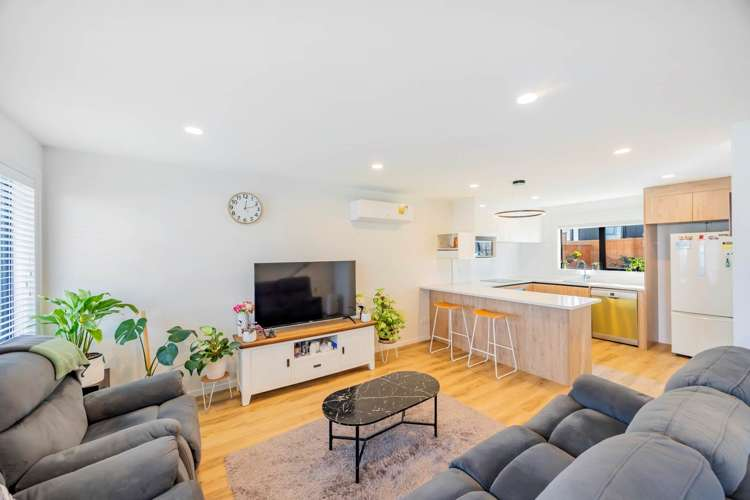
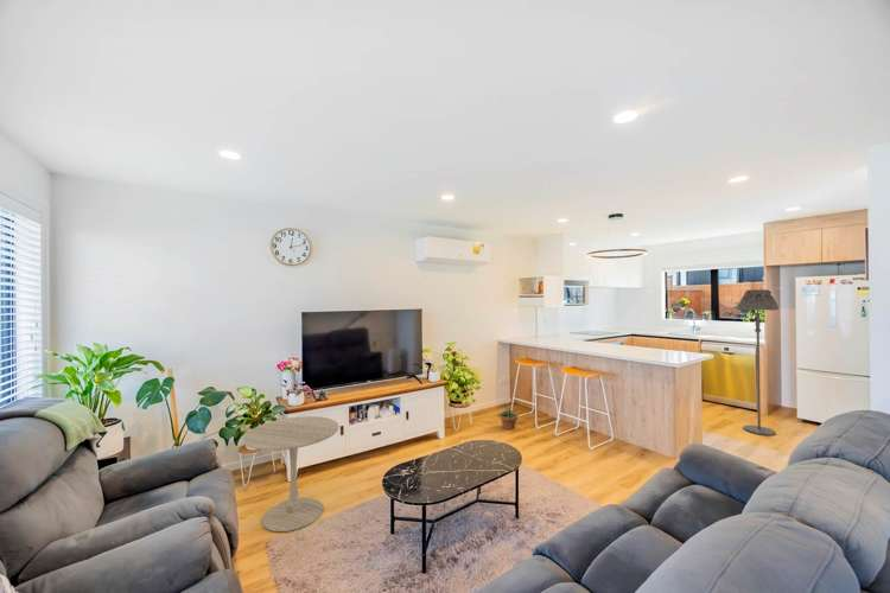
+ potted plant [496,403,522,431]
+ floor lamp [736,288,780,436]
+ side table [242,415,339,533]
